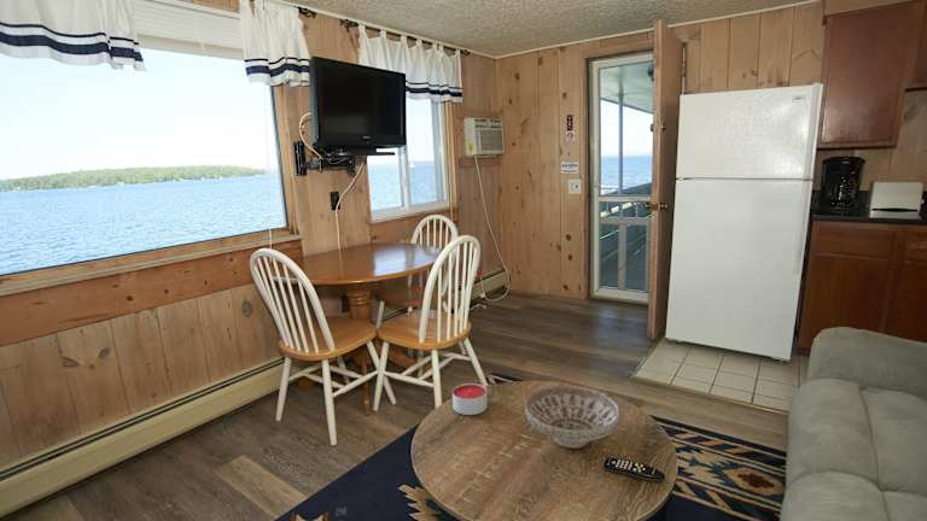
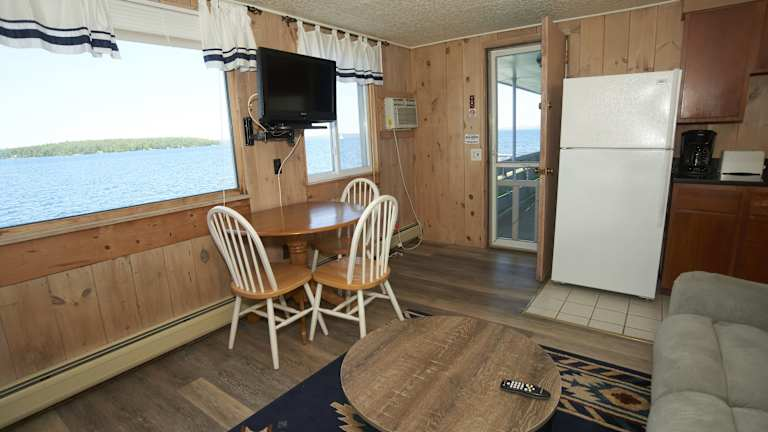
- decorative bowl [524,385,620,450]
- candle [451,382,489,416]
